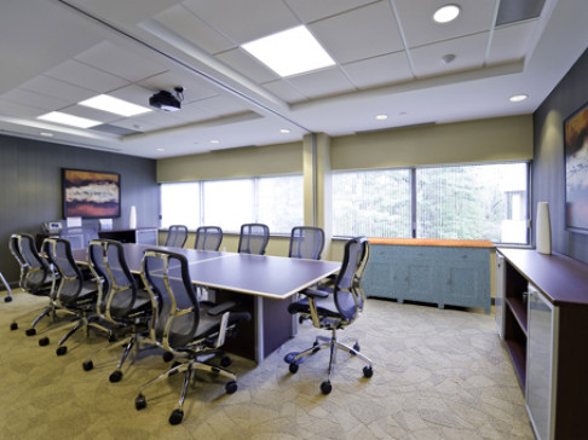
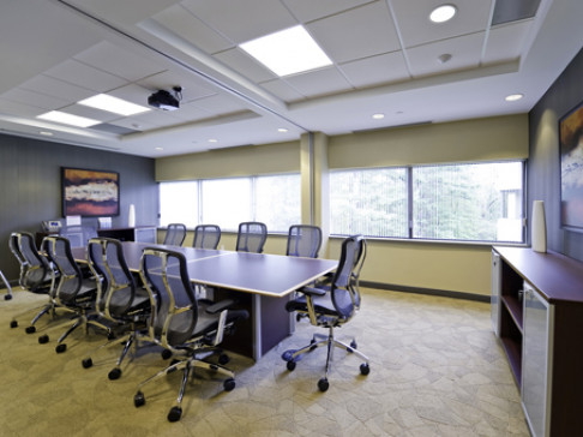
- sideboard [361,236,495,315]
